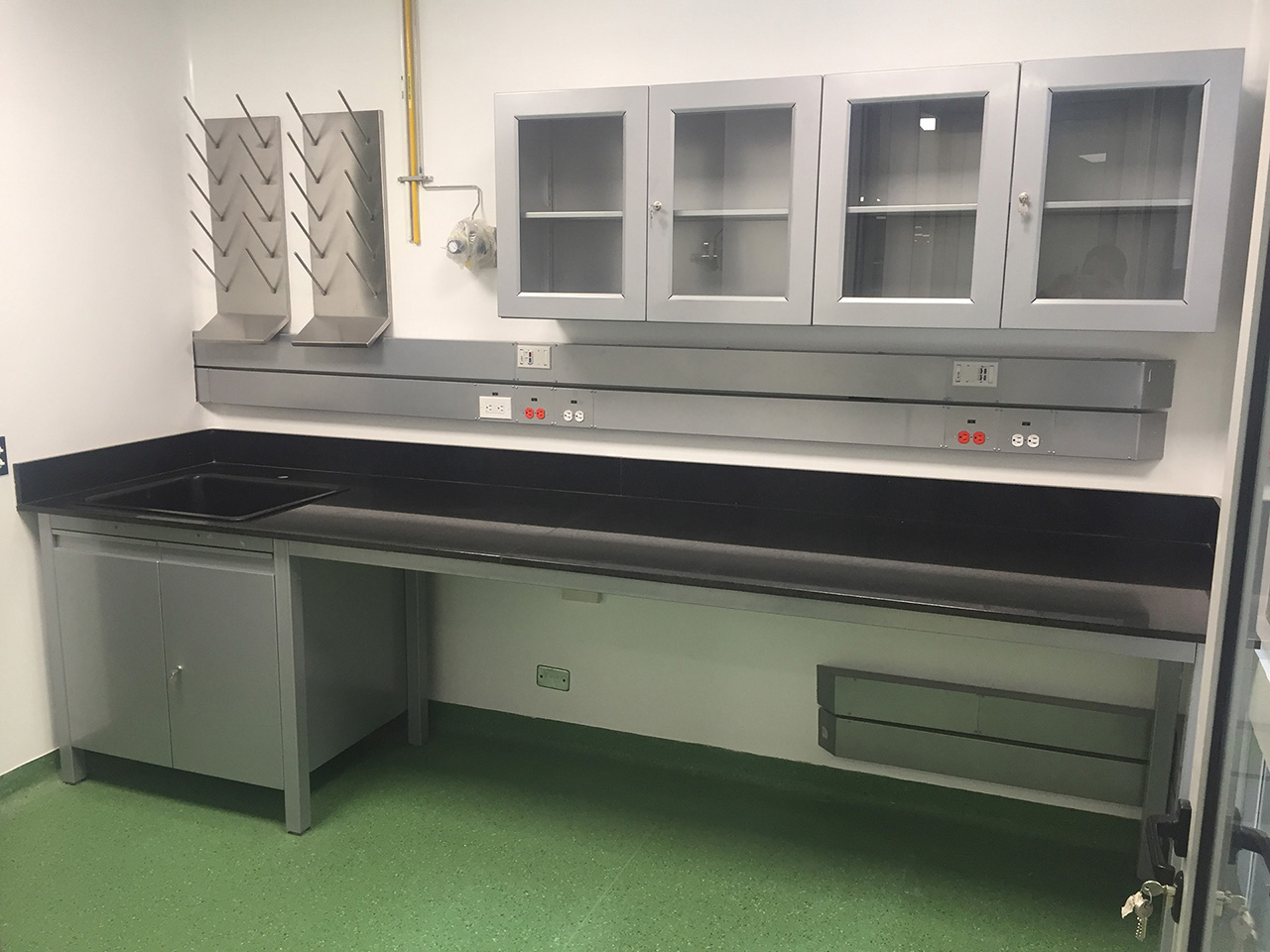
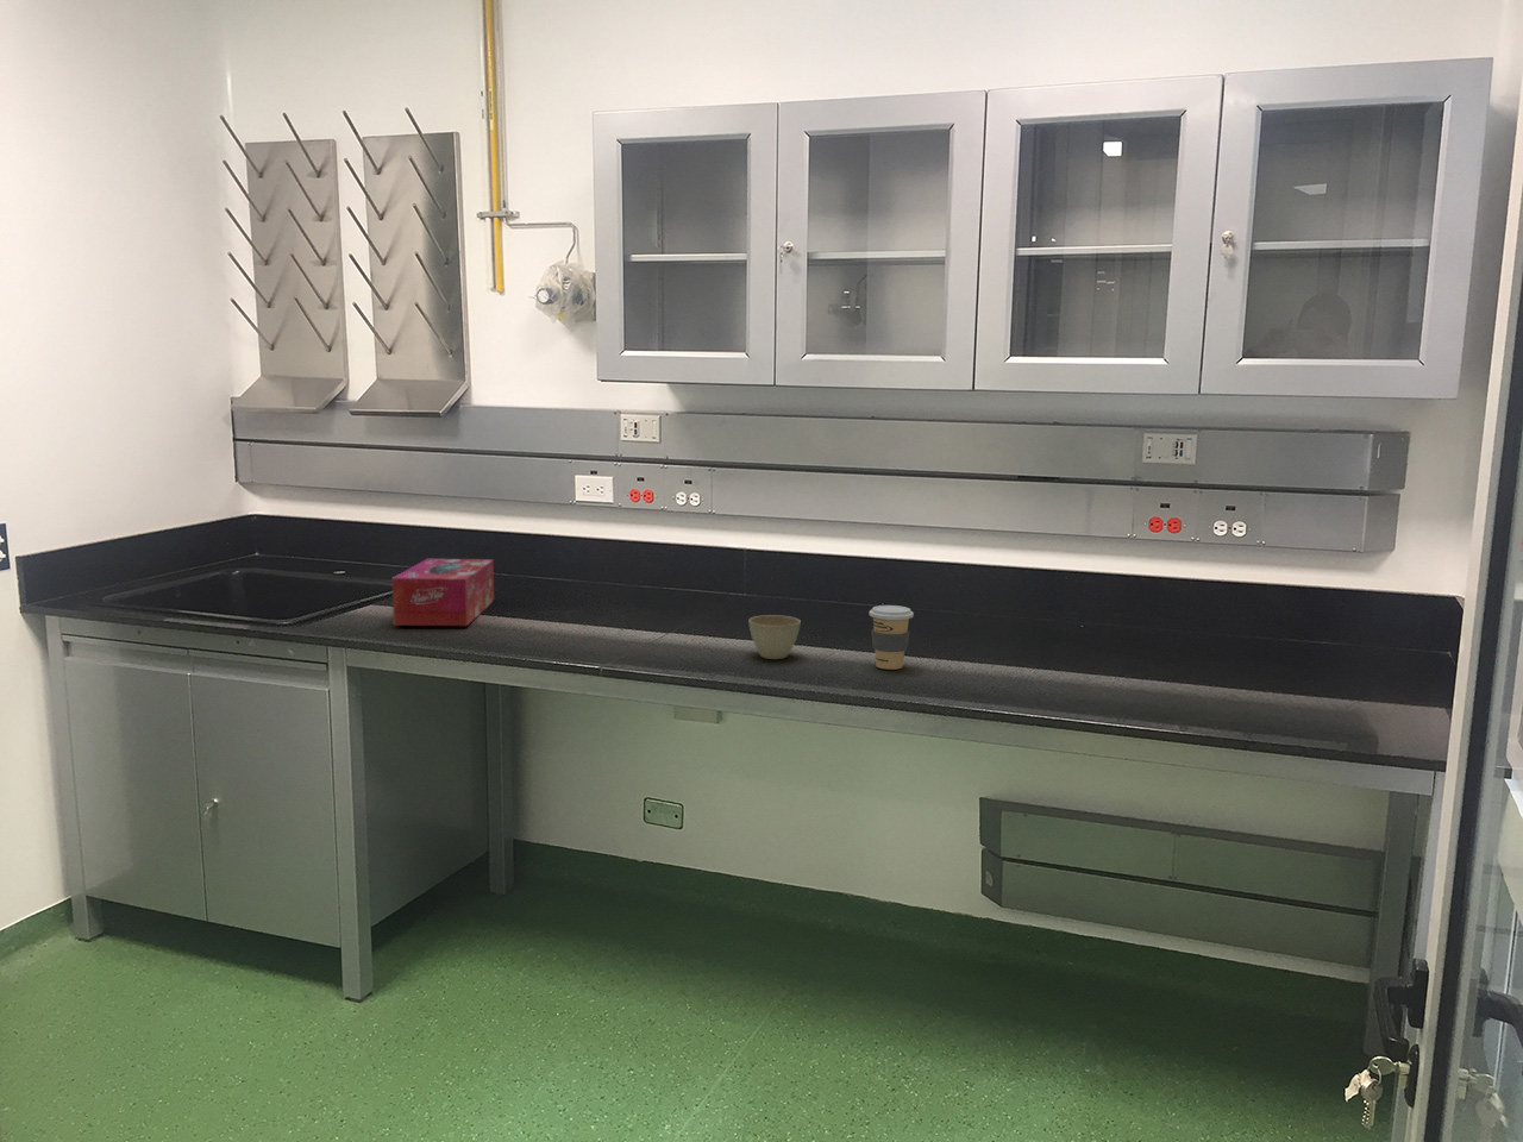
+ coffee cup [868,605,915,671]
+ tissue box [391,557,495,627]
+ flower pot [747,614,802,660]
